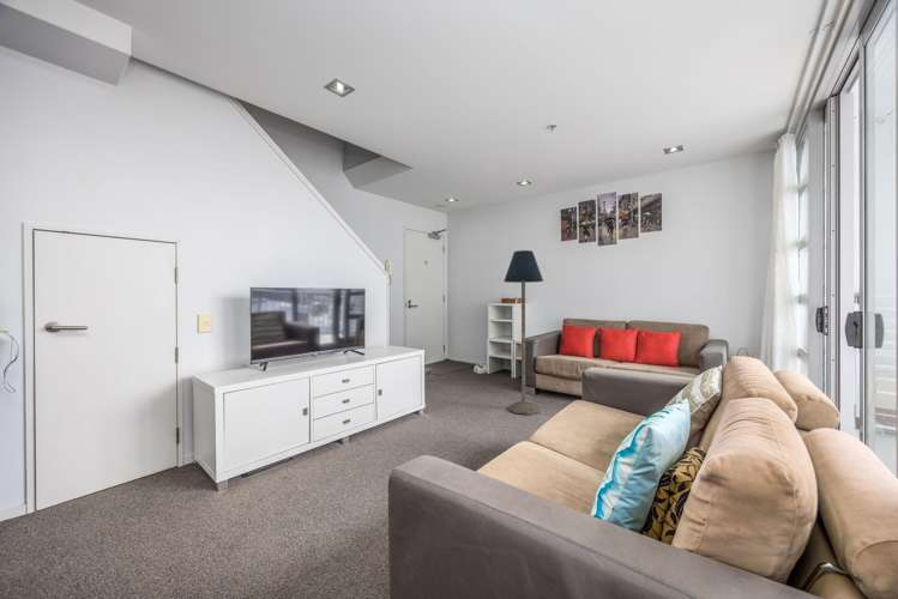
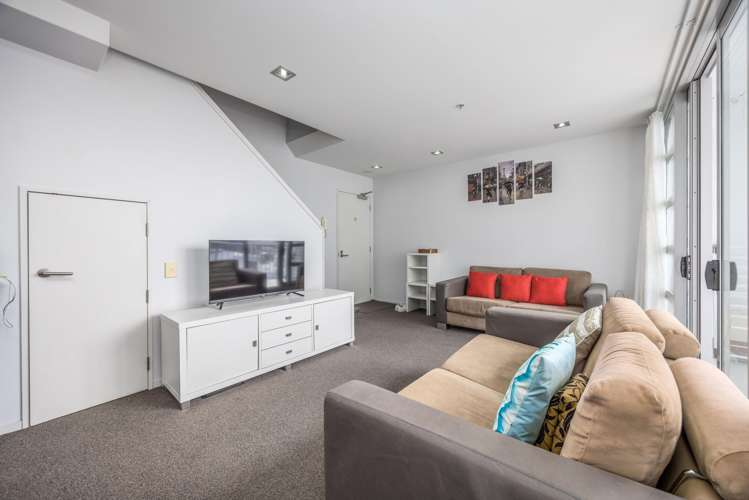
- floor lamp [502,249,544,416]
